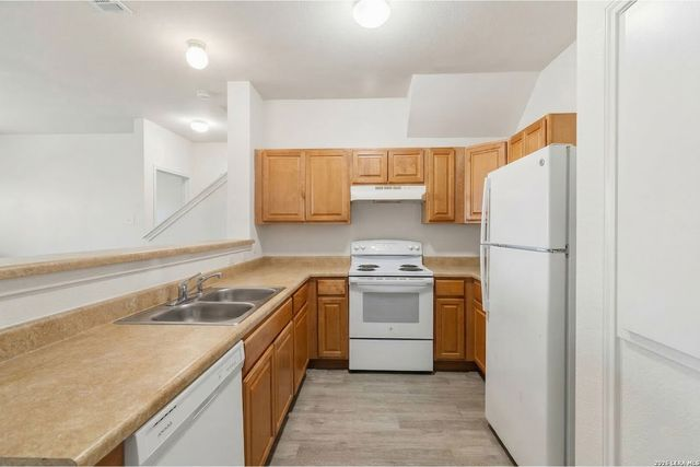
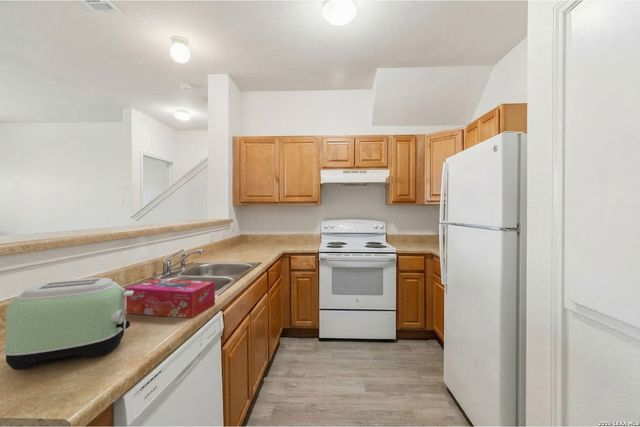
+ tissue box [125,278,216,319]
+ toaster [2,277,134,371]
